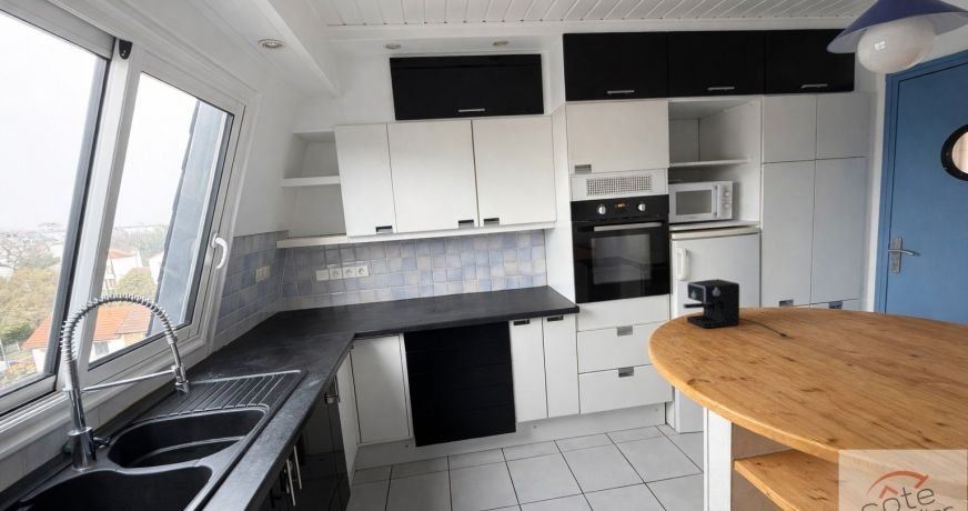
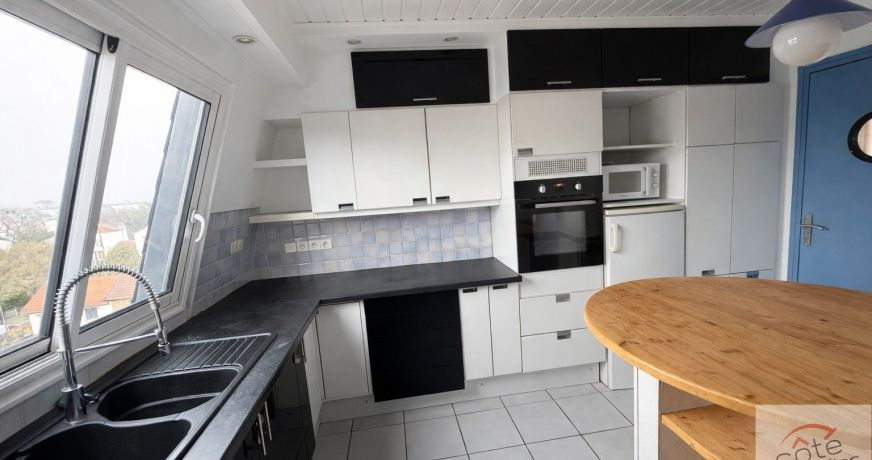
- coffee maker [682,278,789,338]
